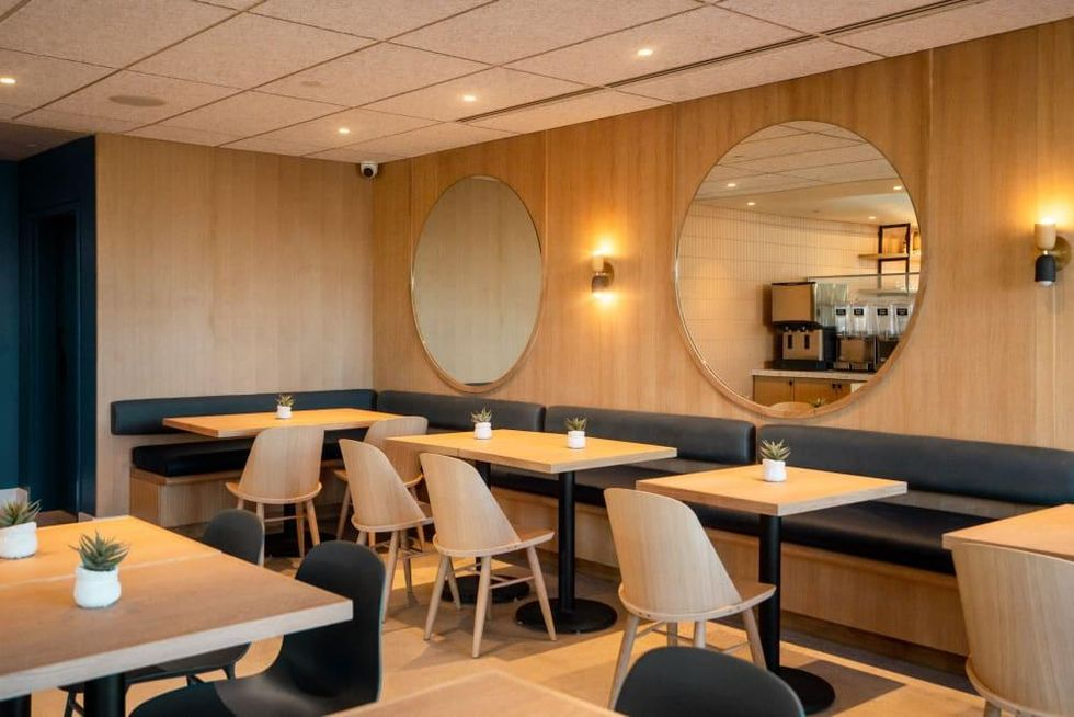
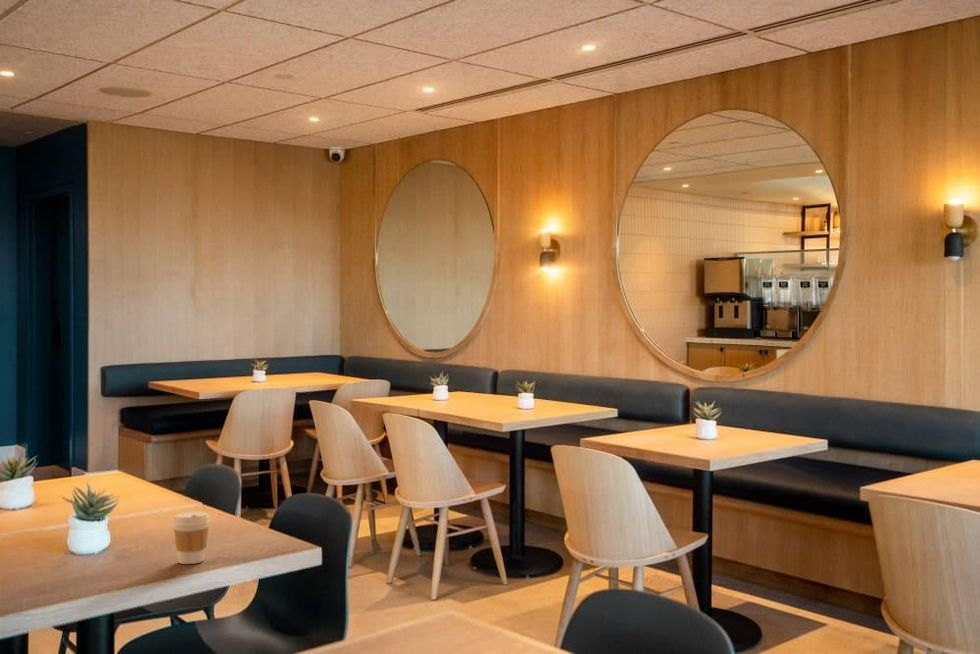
+ coffee cup [172,511,211,565]
